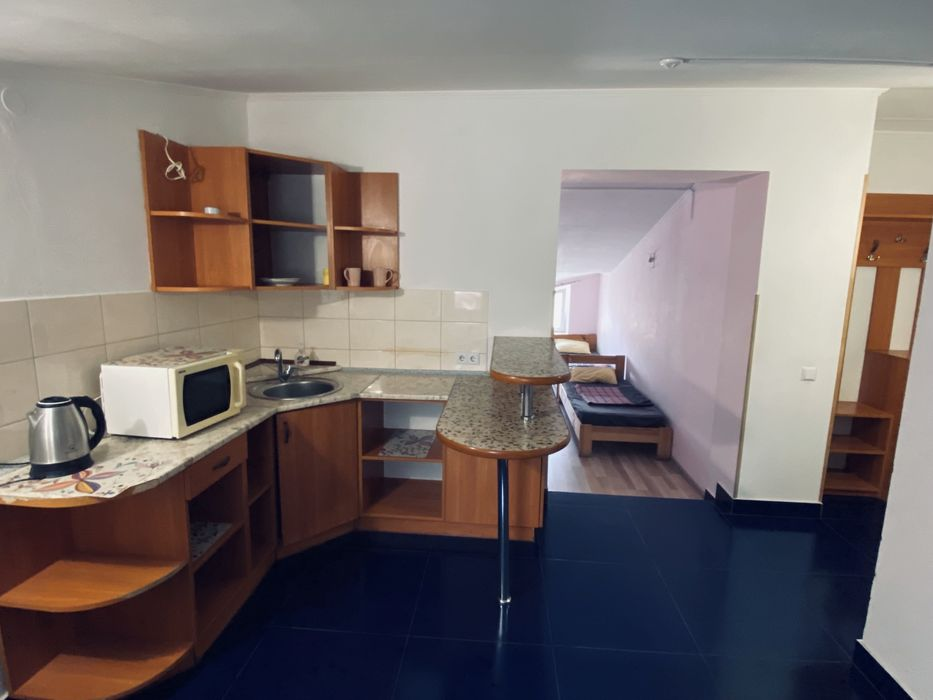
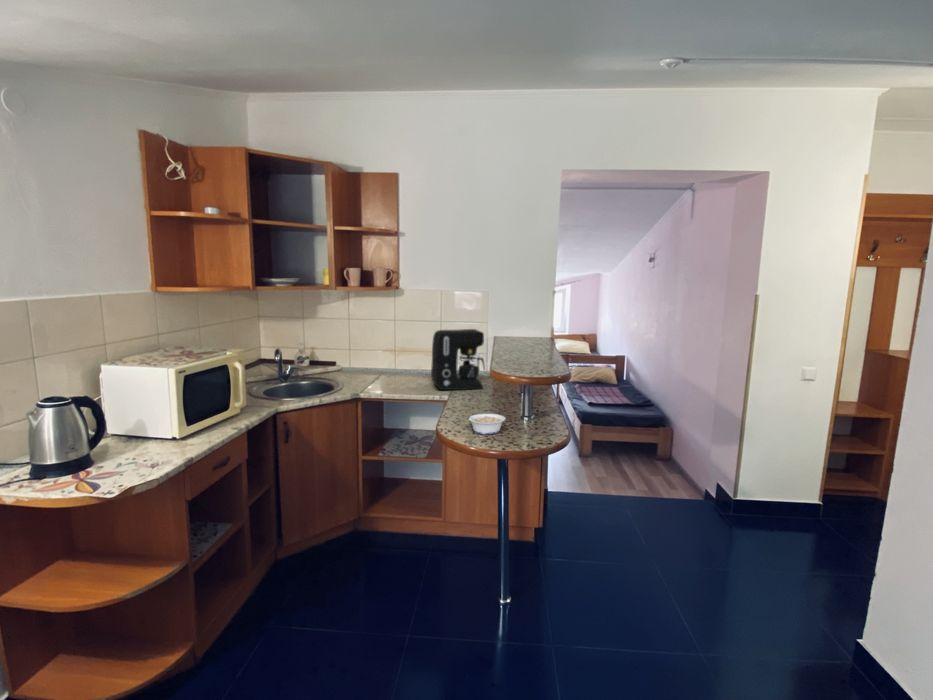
+ legume [460,413,506,435]
+ coffee maker [430,328,486,391]
